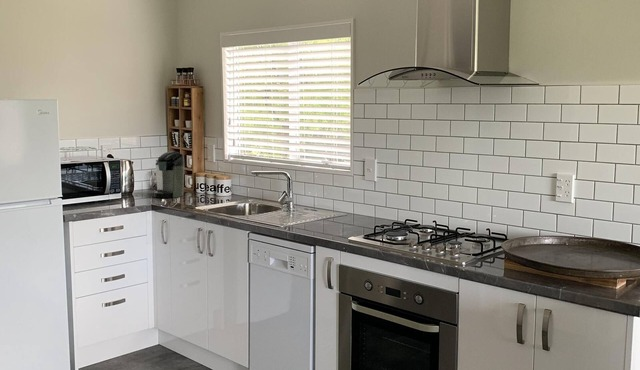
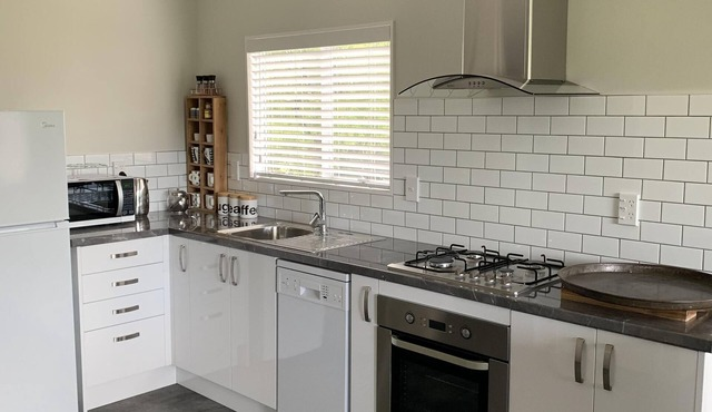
- coffee maker [153,151,185,199]
